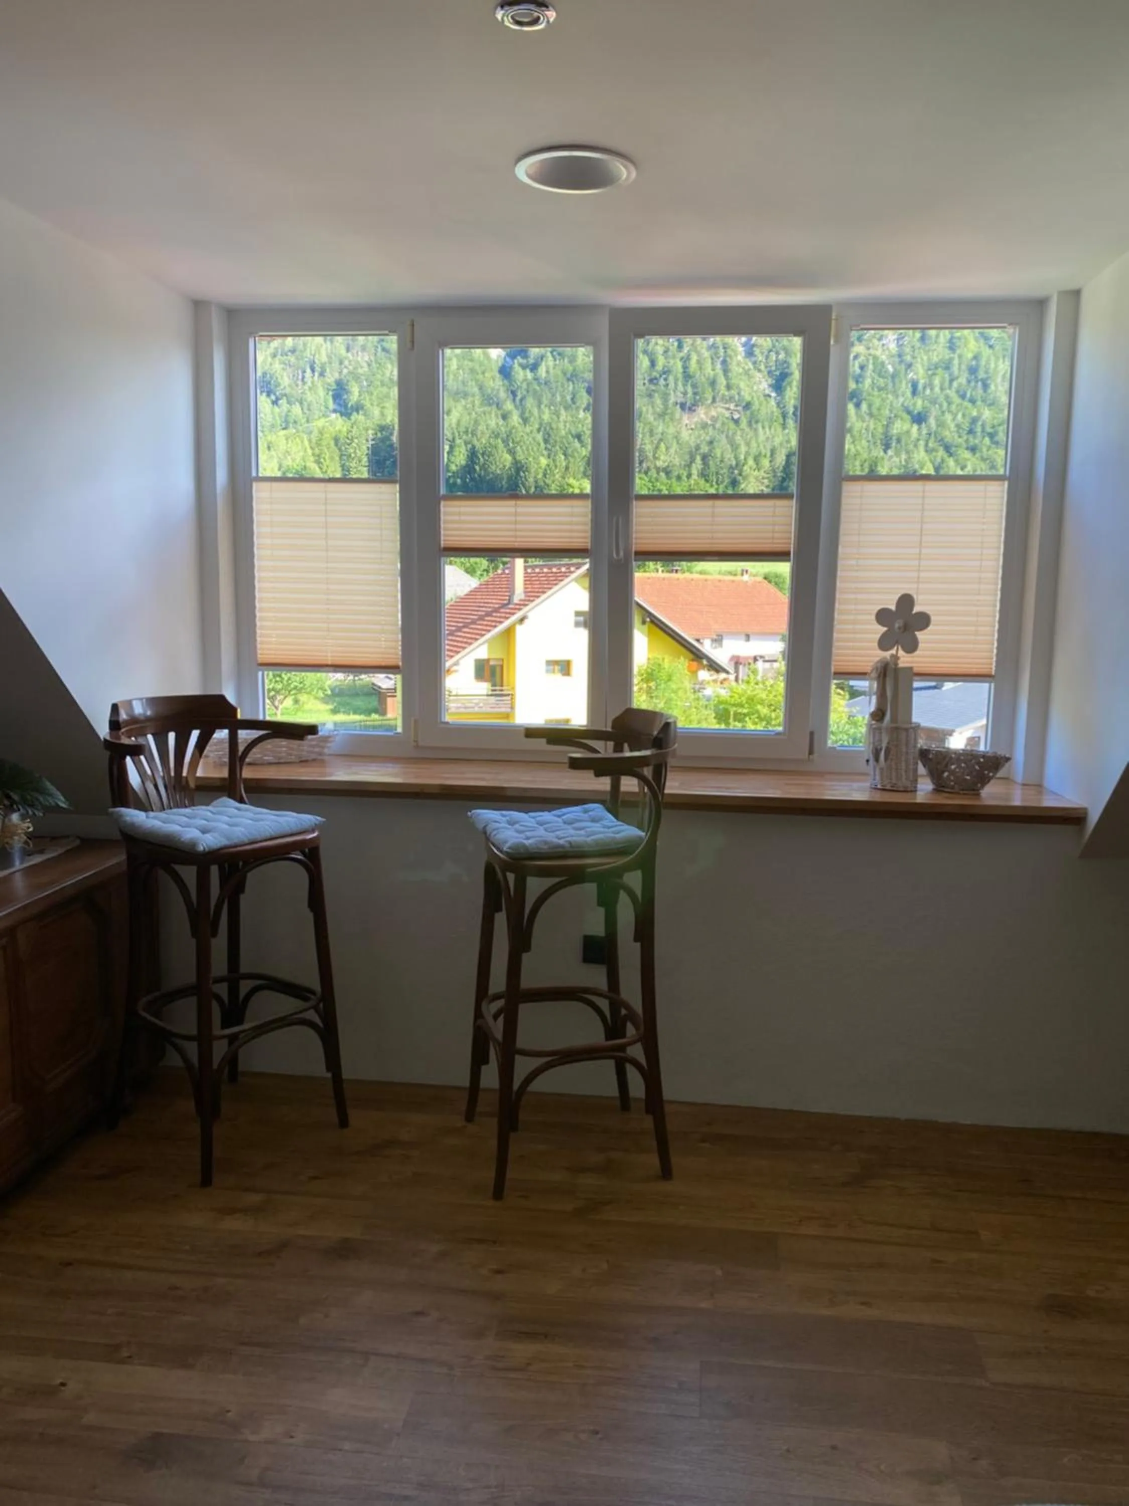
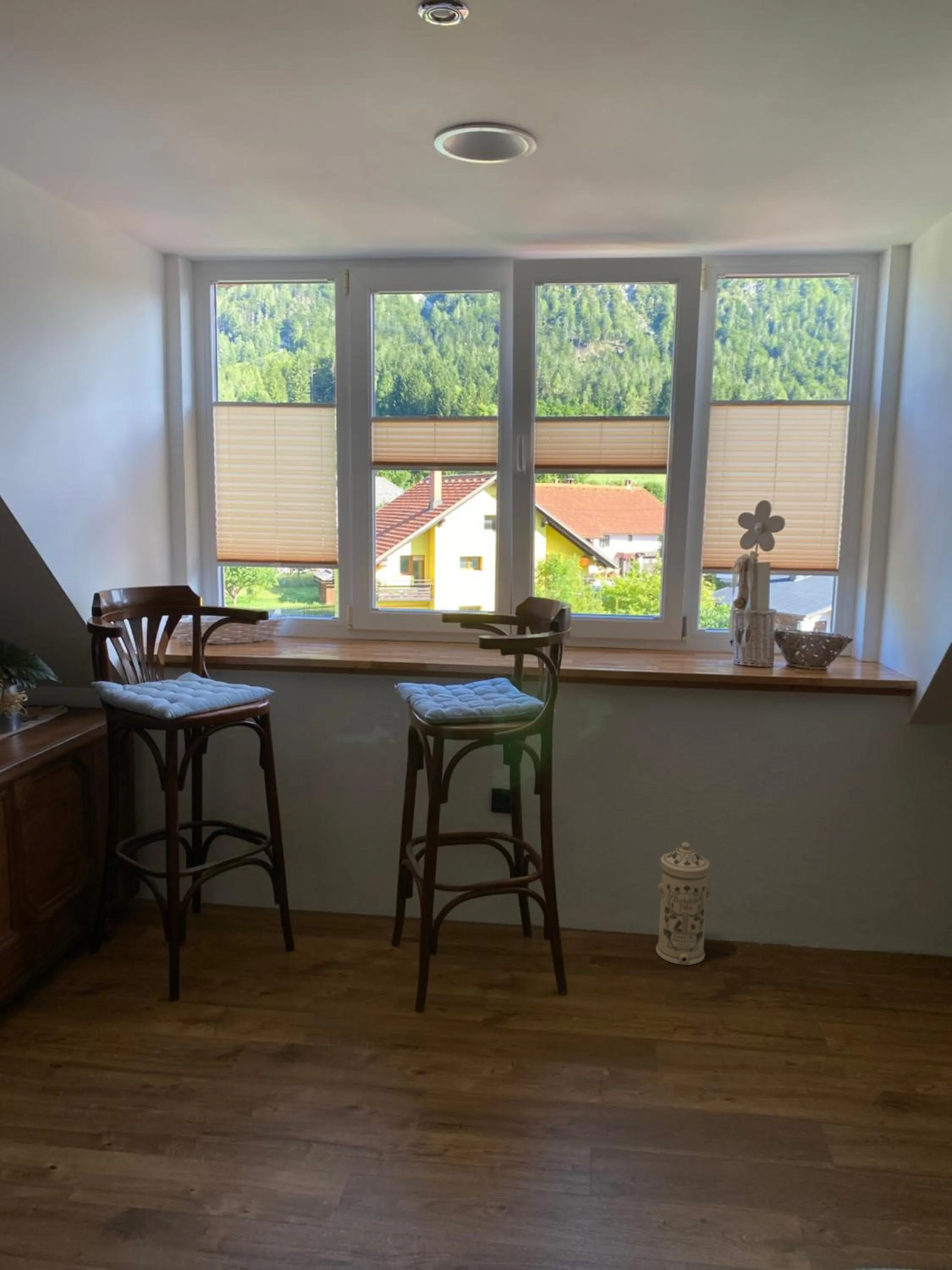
+ water filter [655,842,711,965]
